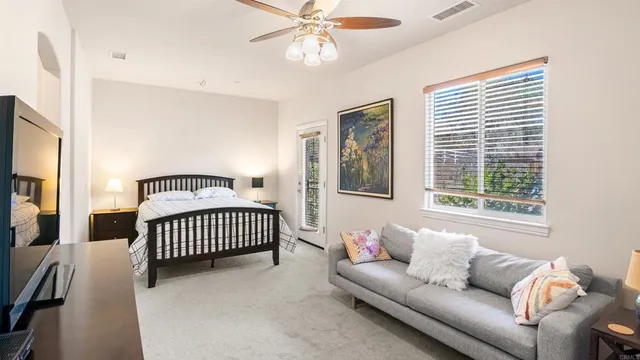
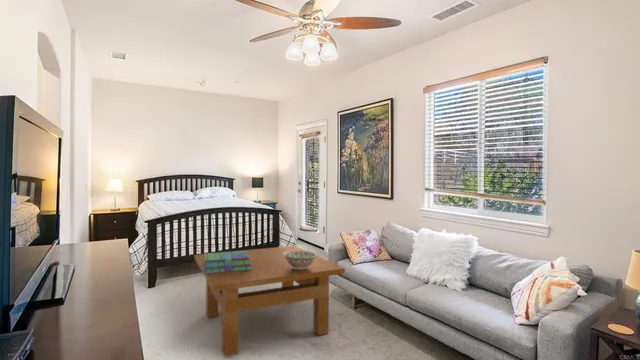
+ decorative bowl [283,250,319,269]
+ table [193,245,346,357]
+ stack of books [203,250,252,275]
